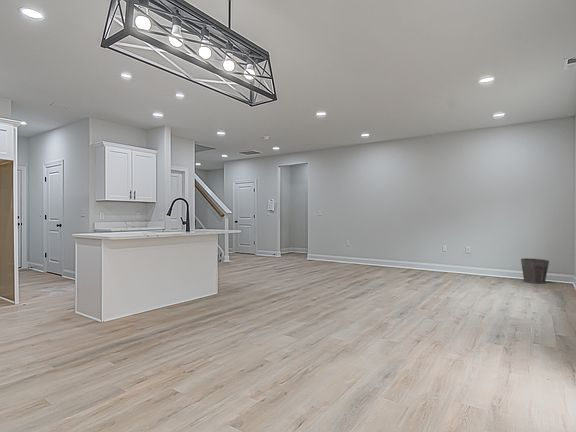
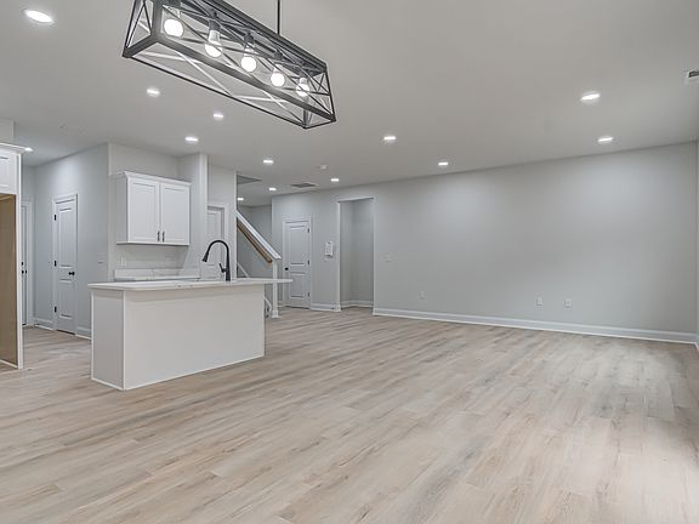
- waste bin [520,257,550,285]
